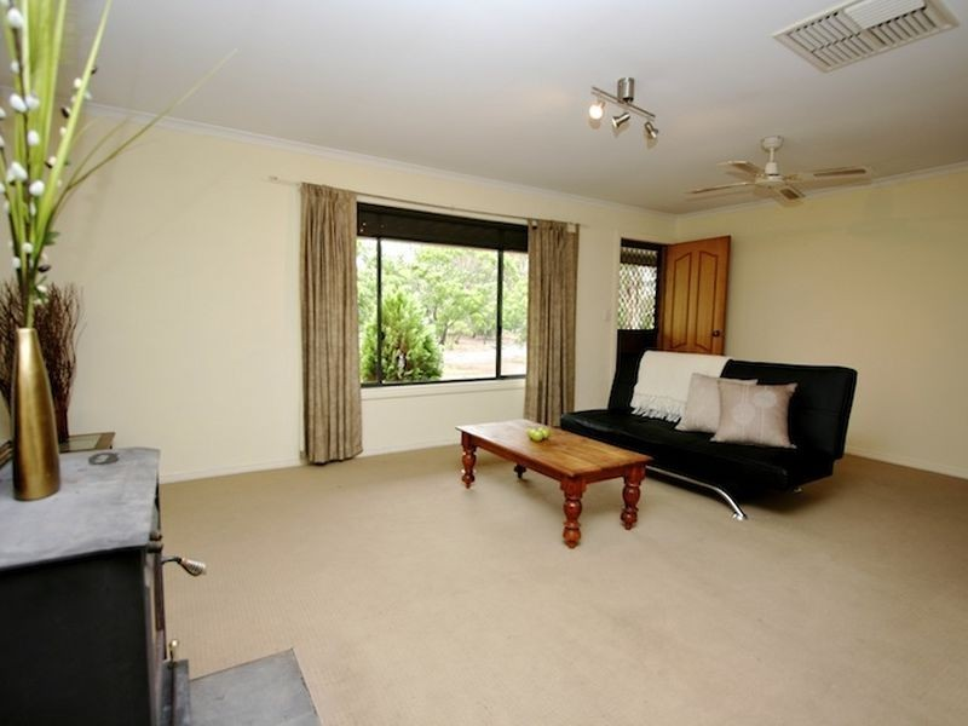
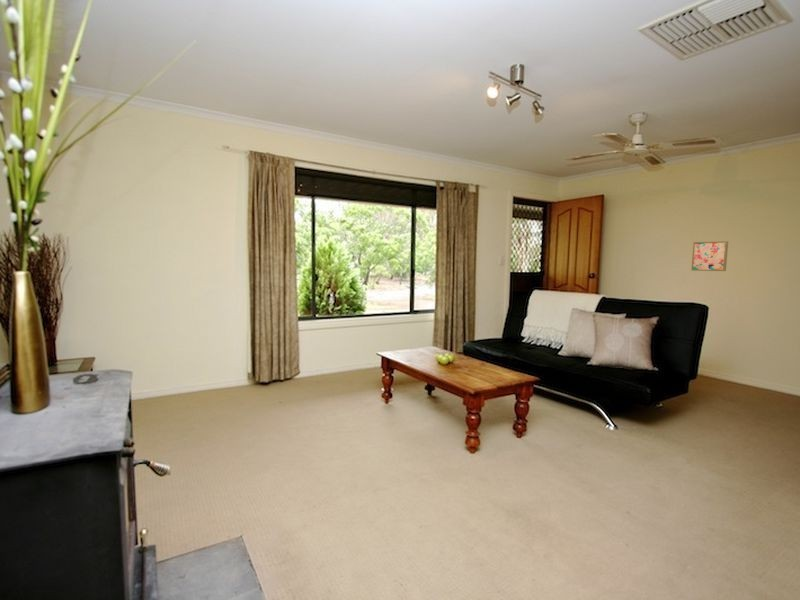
+ wall art [691,240,729,272]
